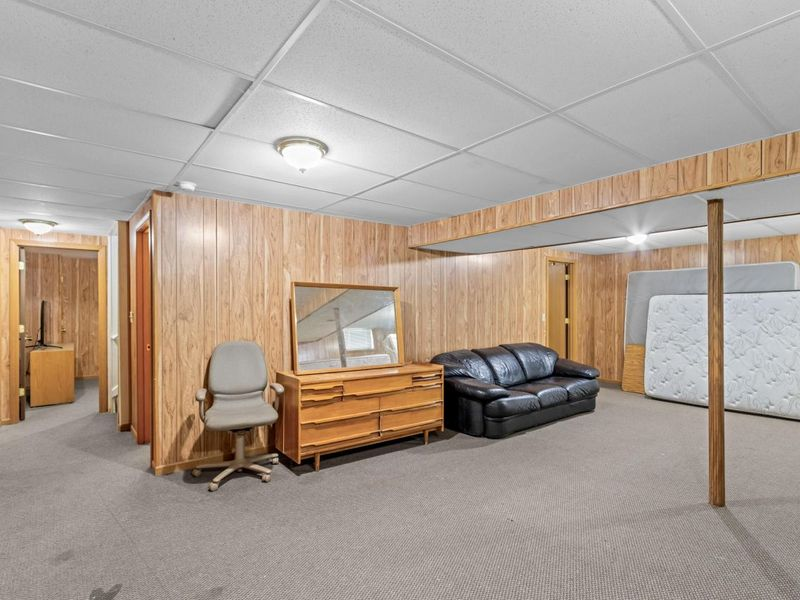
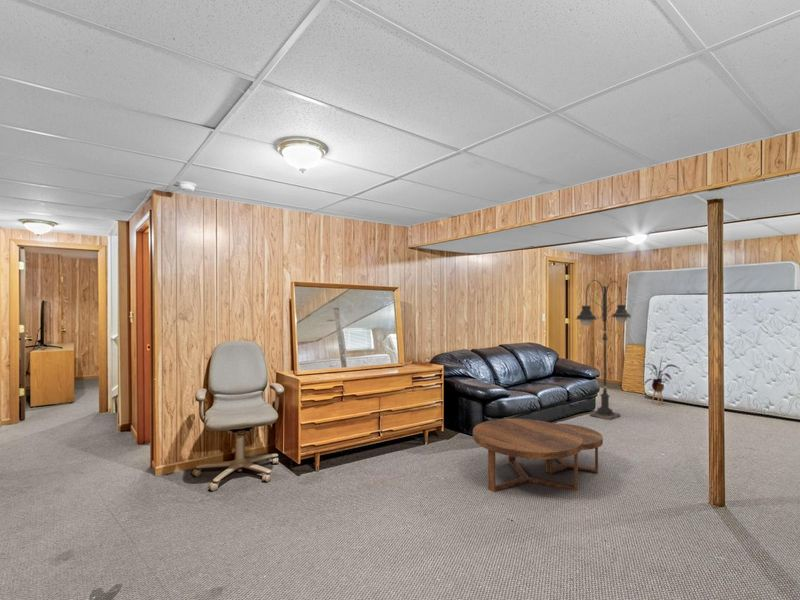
+ coffee table [472,418,604,493]
+ house plant [644,357,681,406]
+ floor lamp [575,272,632,421]
